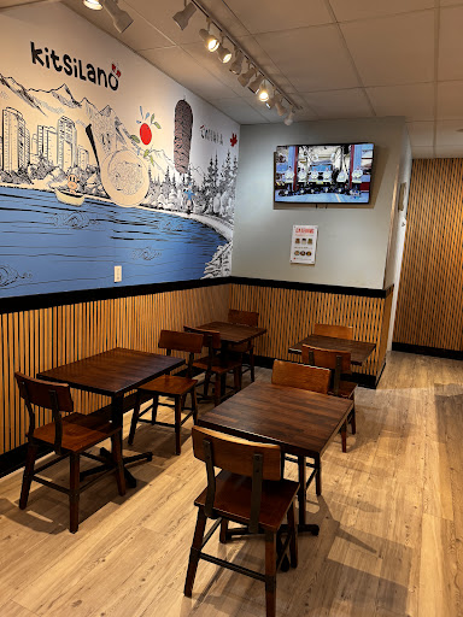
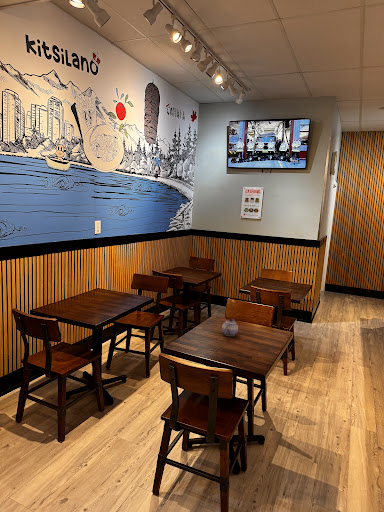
+ teapot [221,318,239,337]
